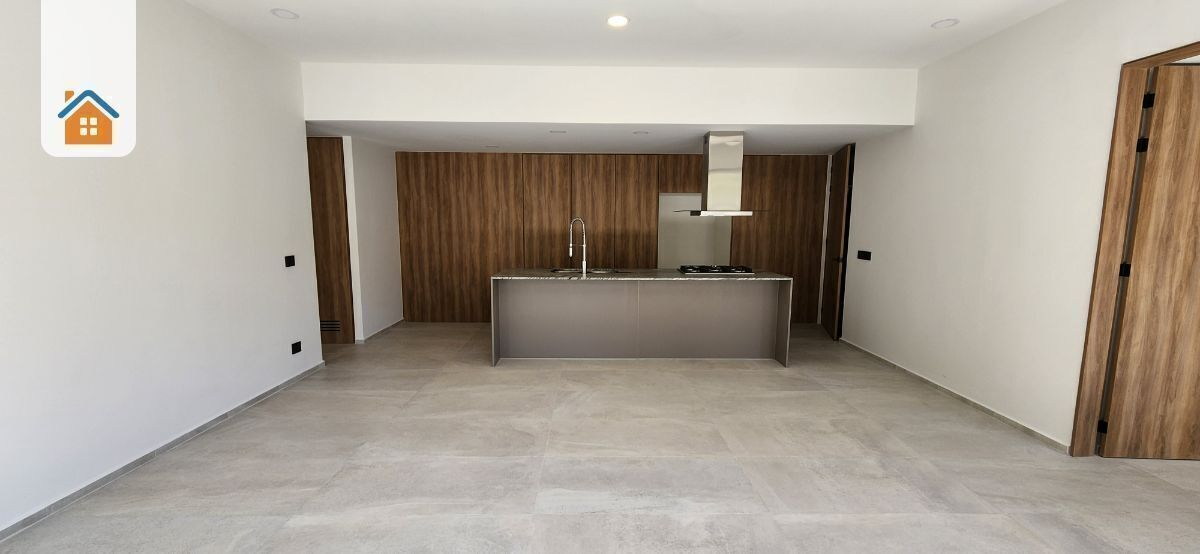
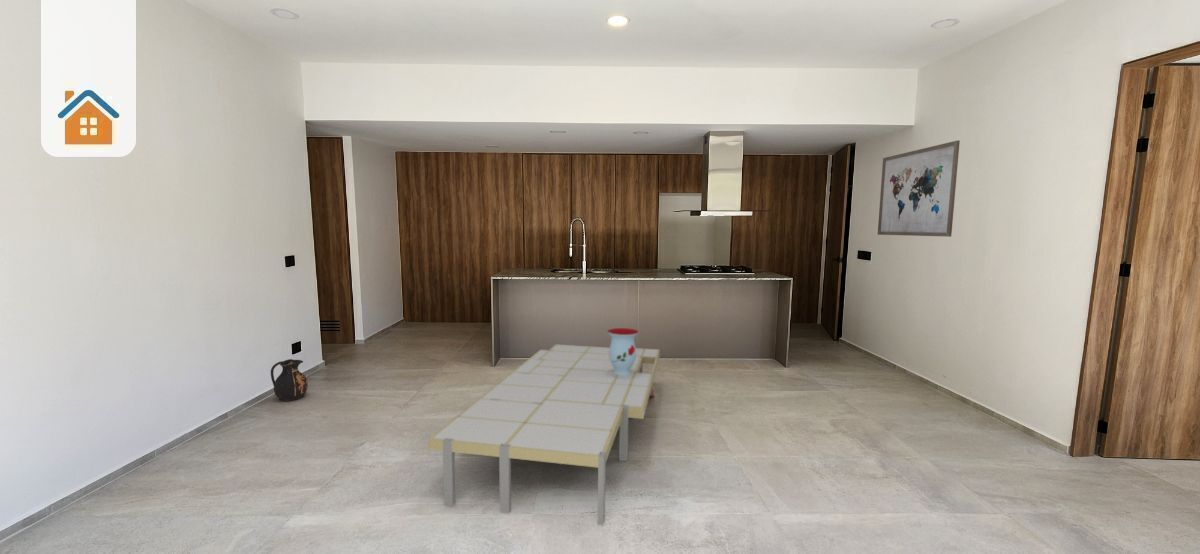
+ ceramic jug [270,358,309,402]
+ wall art [877,139,961,238]
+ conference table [428,343,661,526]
+ vase [606,327,640,375]
